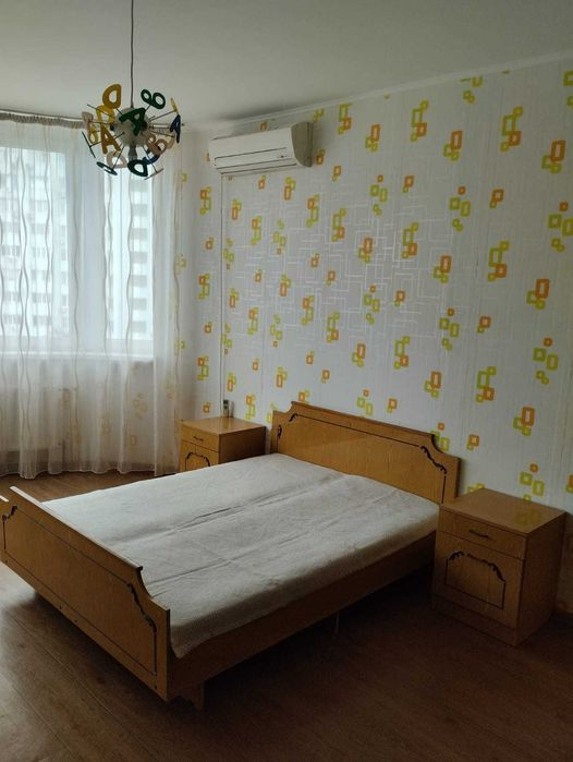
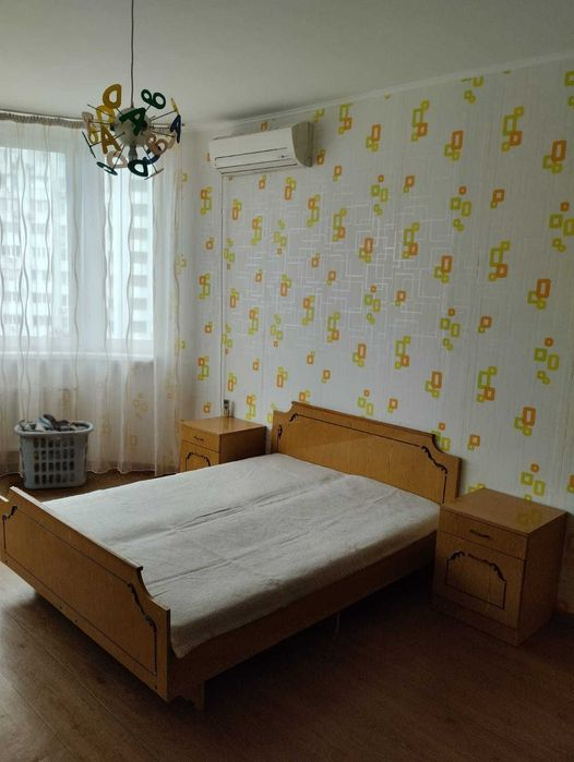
+ clothes hamper [13,413,95,491]
